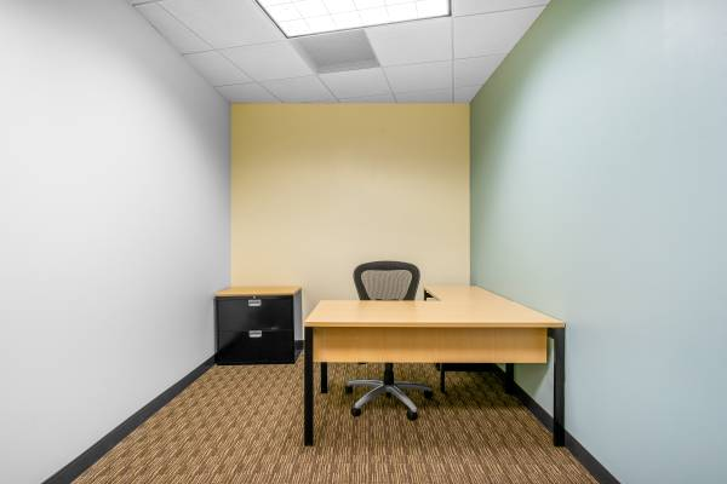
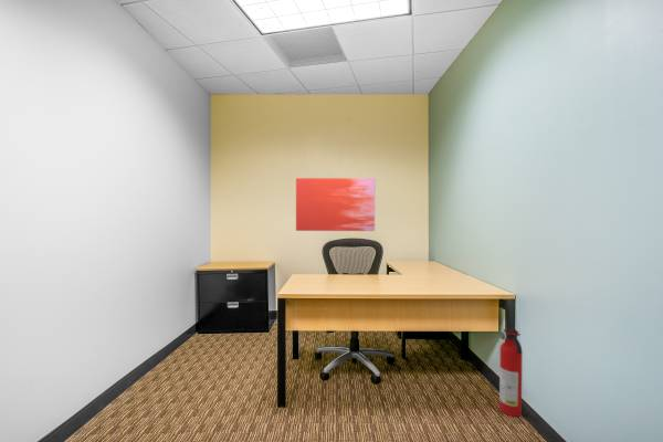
+ fire extinguisher [498,326,524,418]
+ wall art [295,177,376,232]
